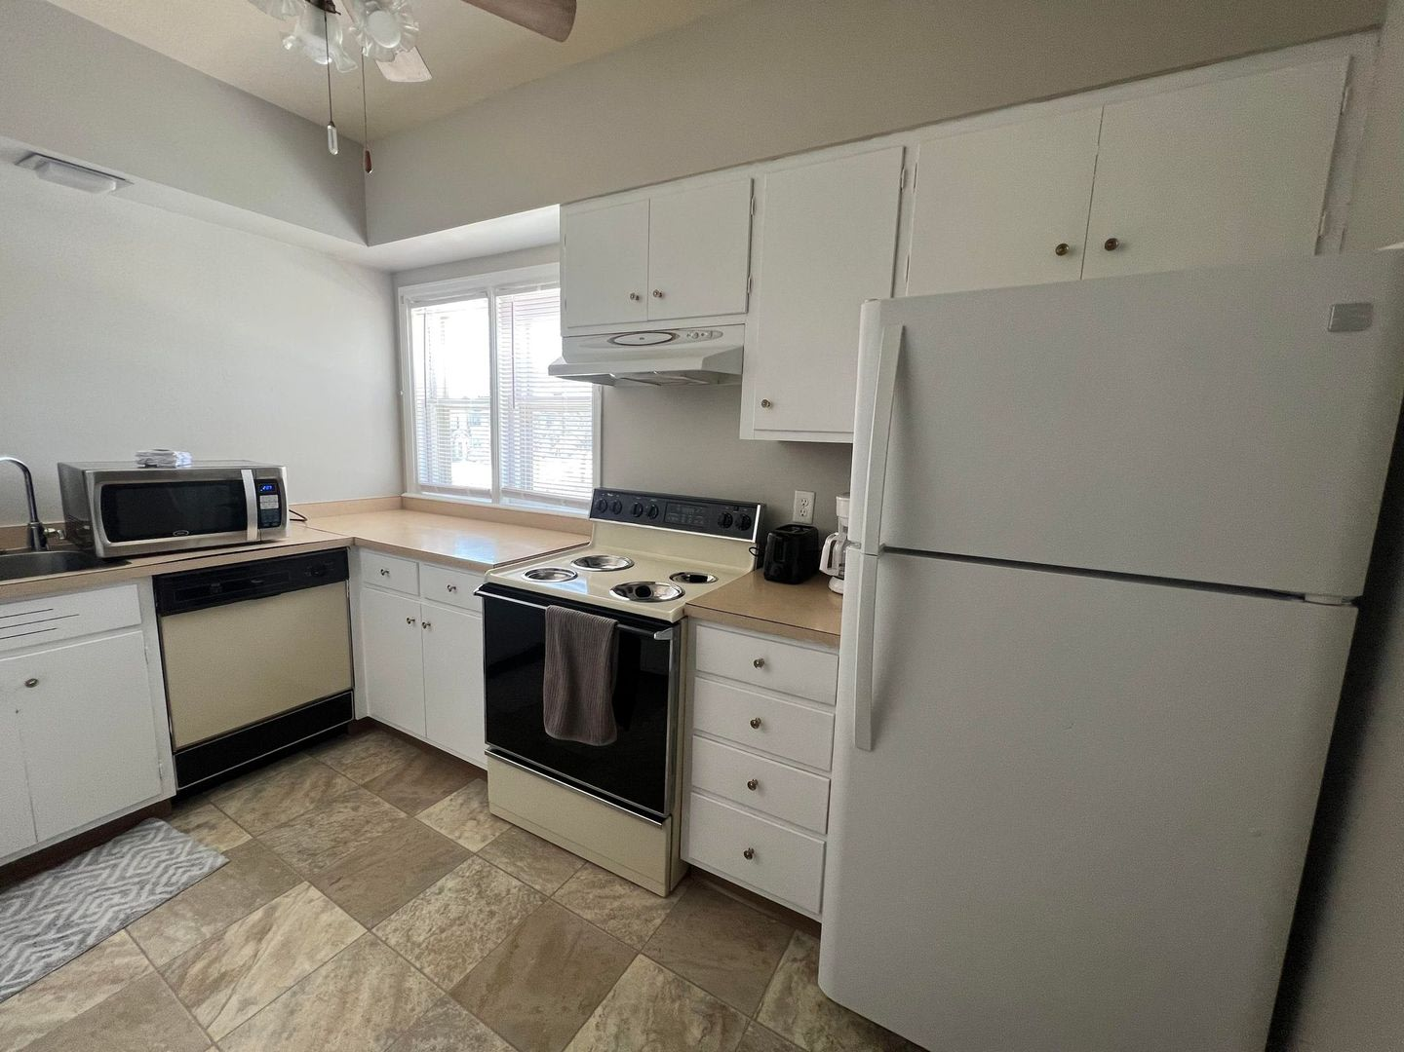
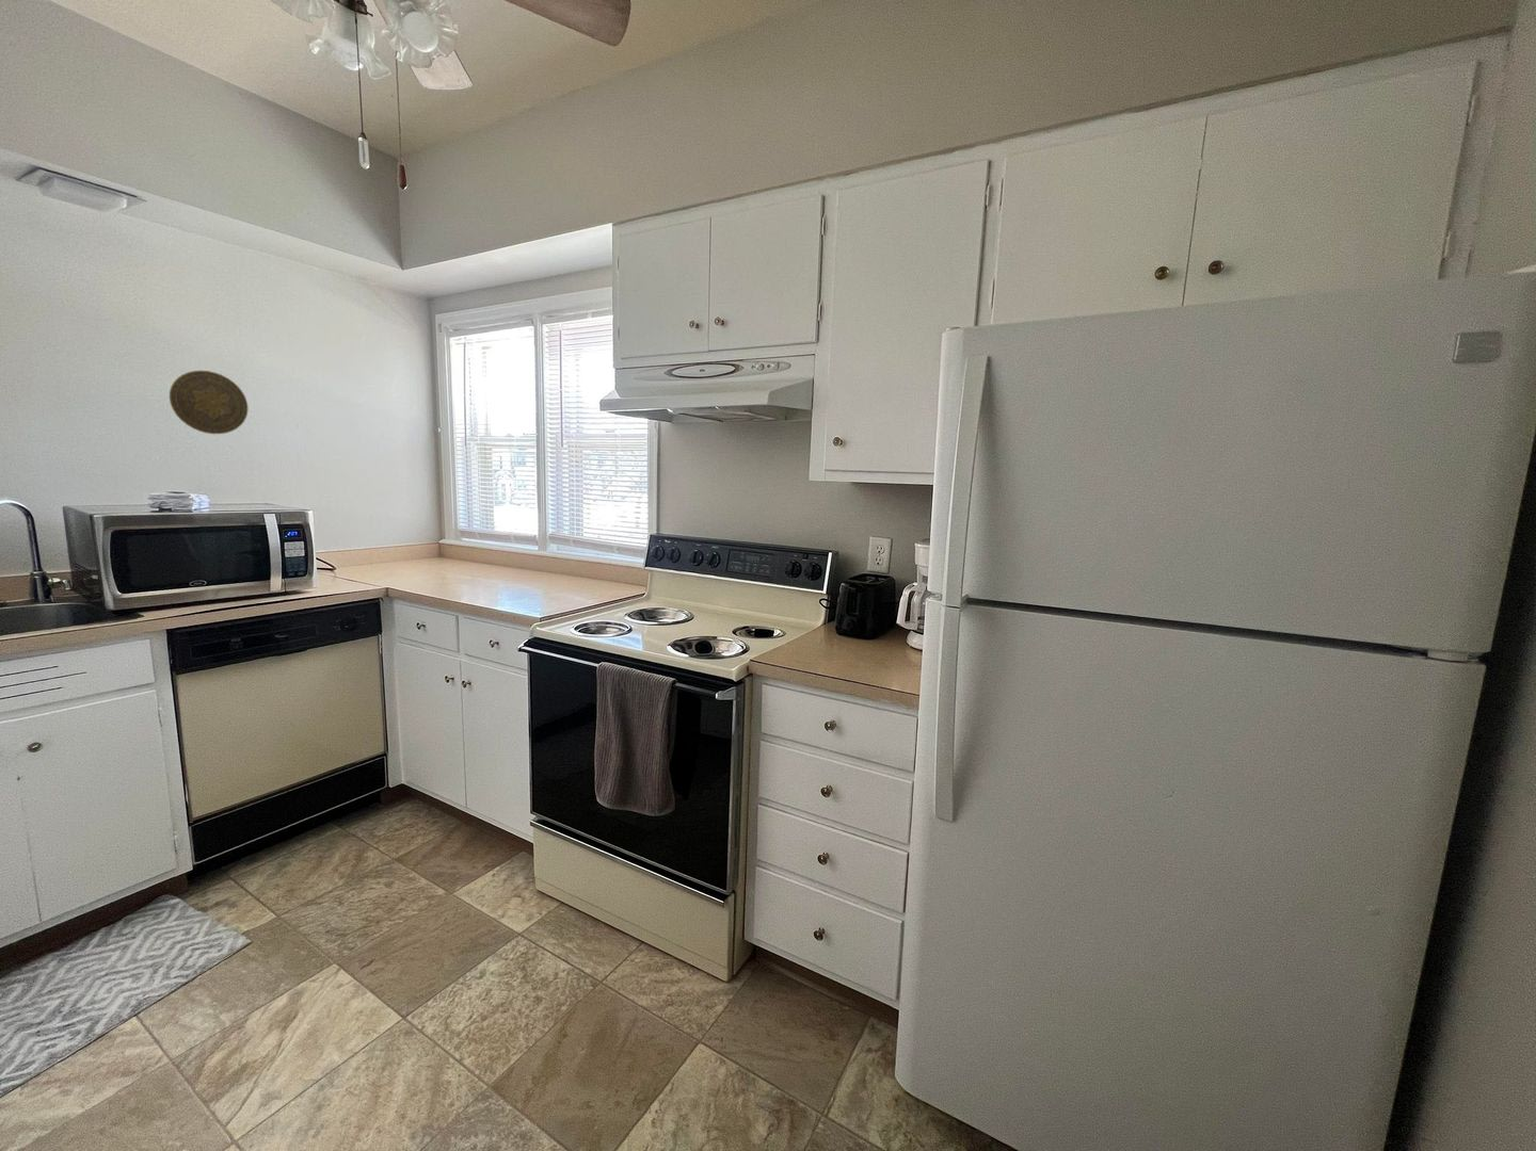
+ decorative plate [168,370,248,435]
